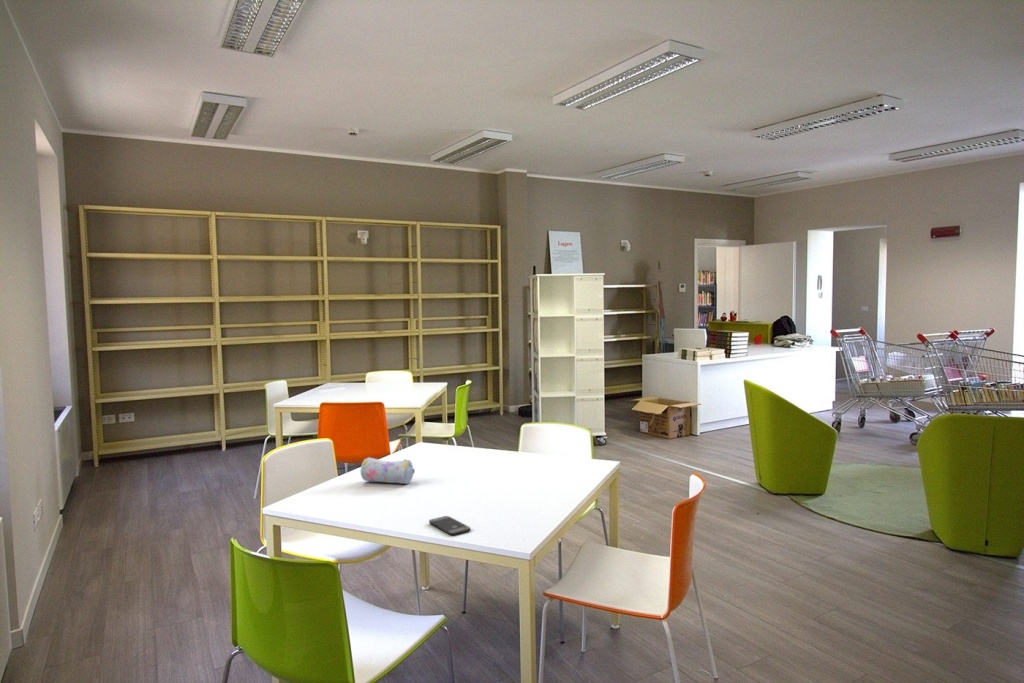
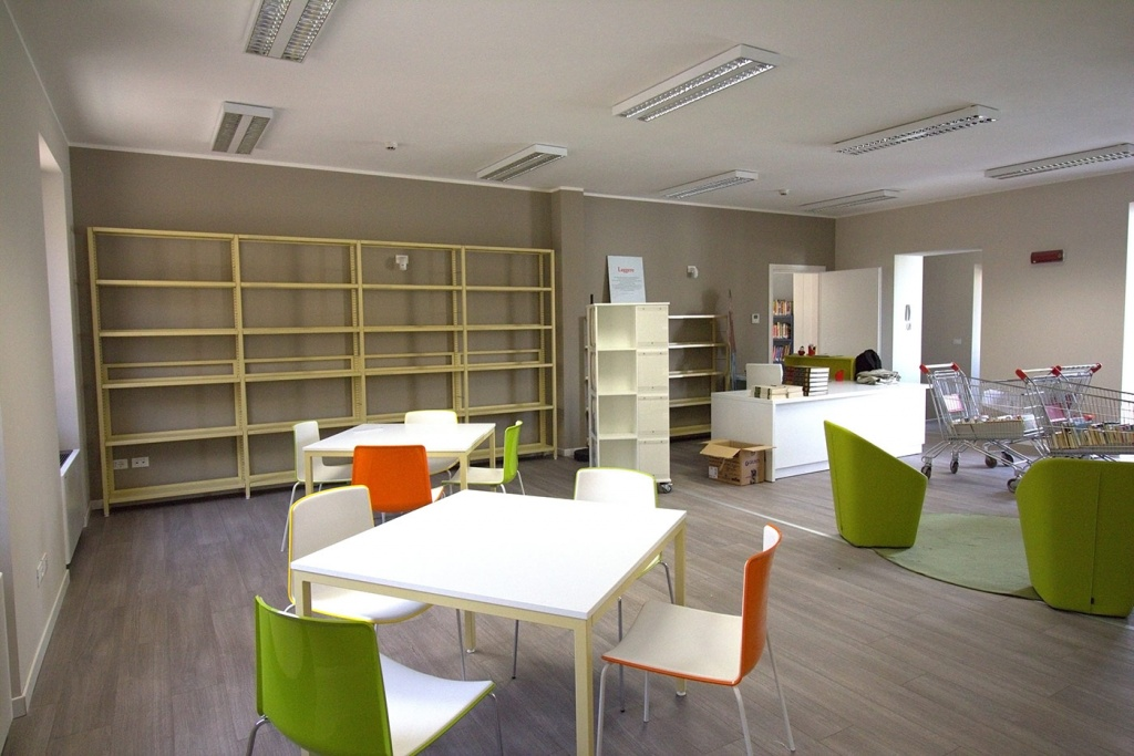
- smartphone [428,515,471,536]
- pencil case [360,456,416,485]
